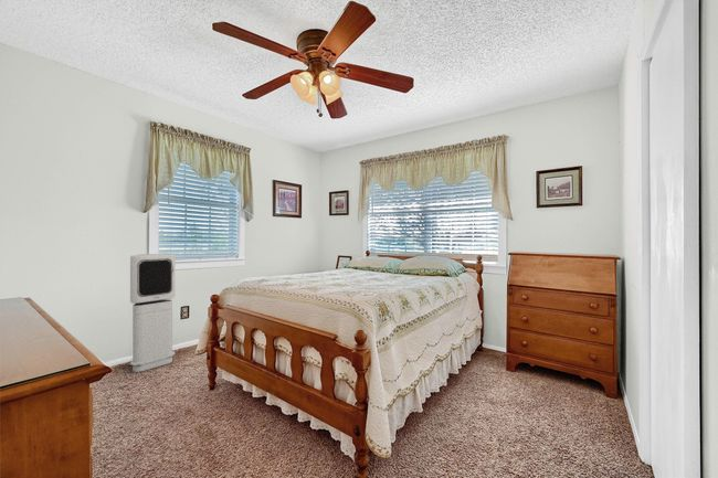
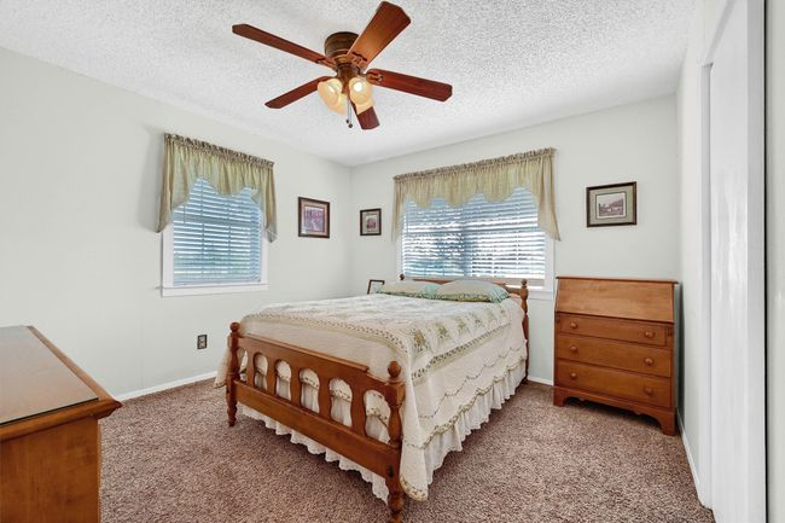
- air purifier [129,253,176,373]
